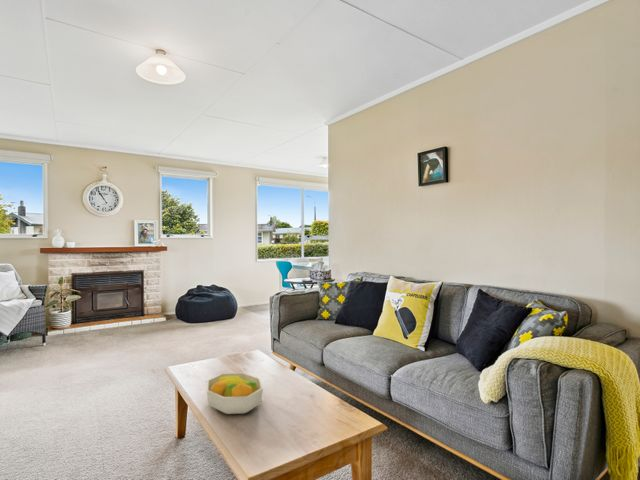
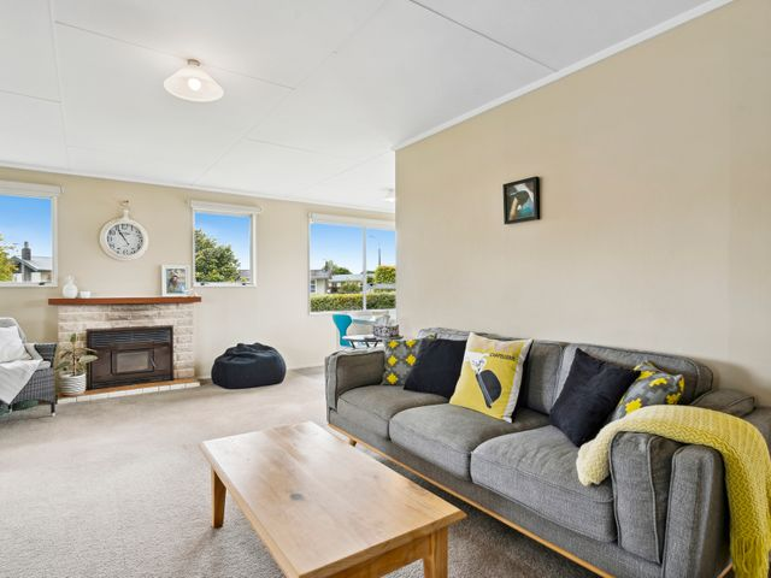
- fruit bowl [206,372,264,415]
